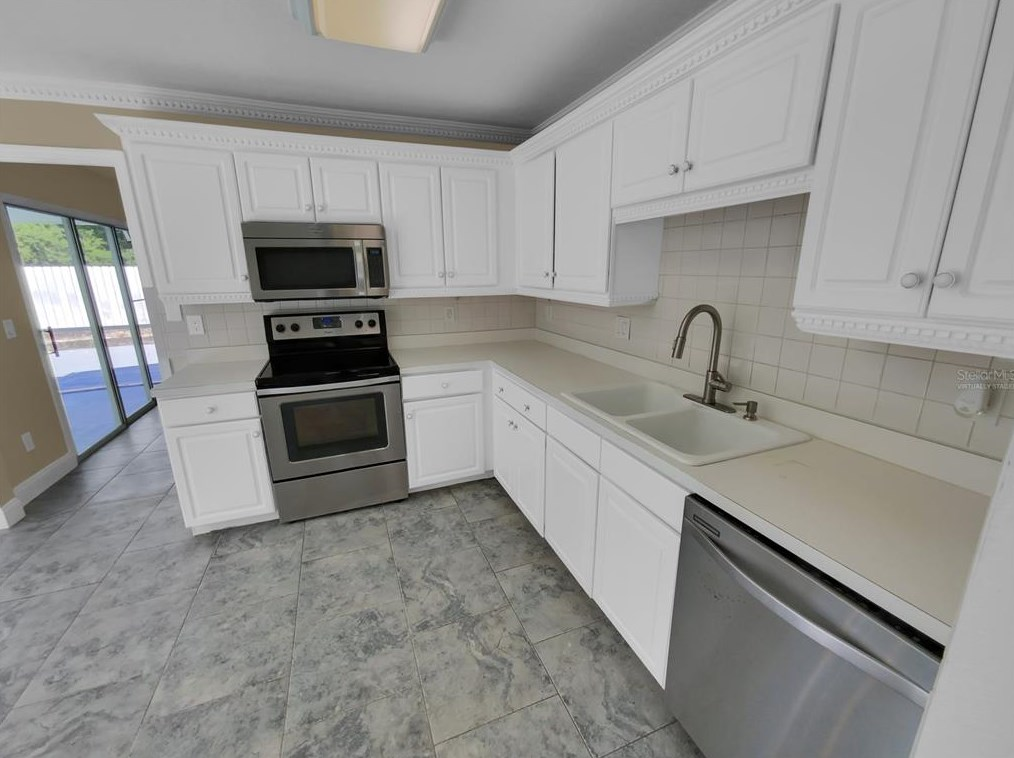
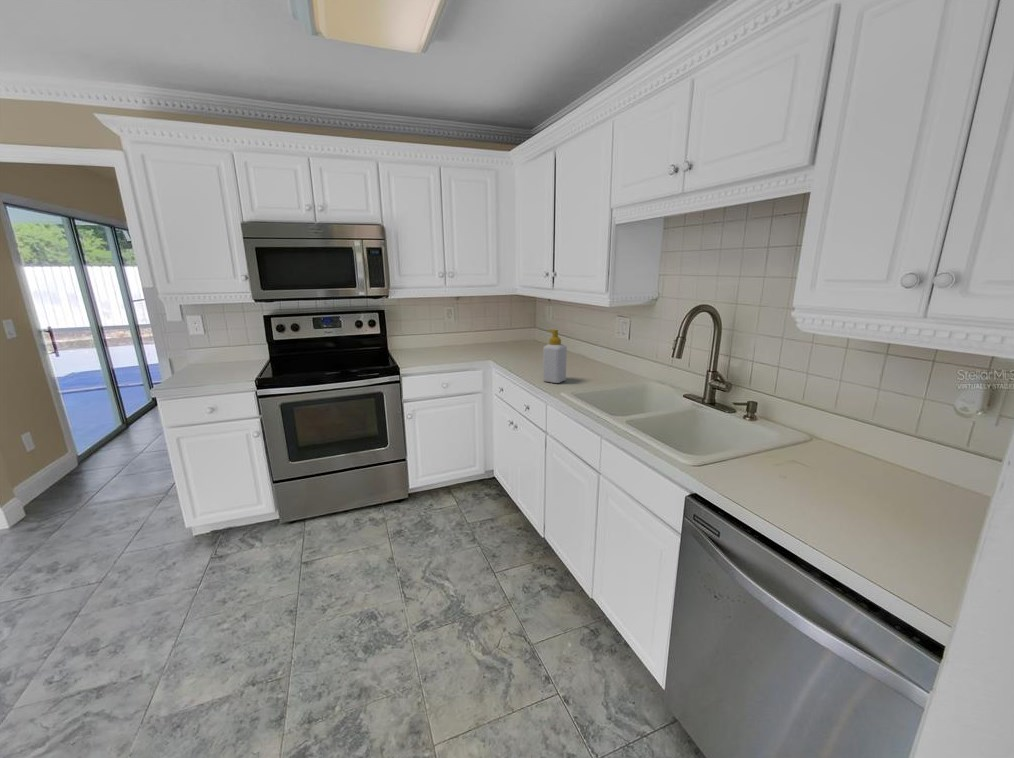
+ soap bottle [542,328,568,384]
